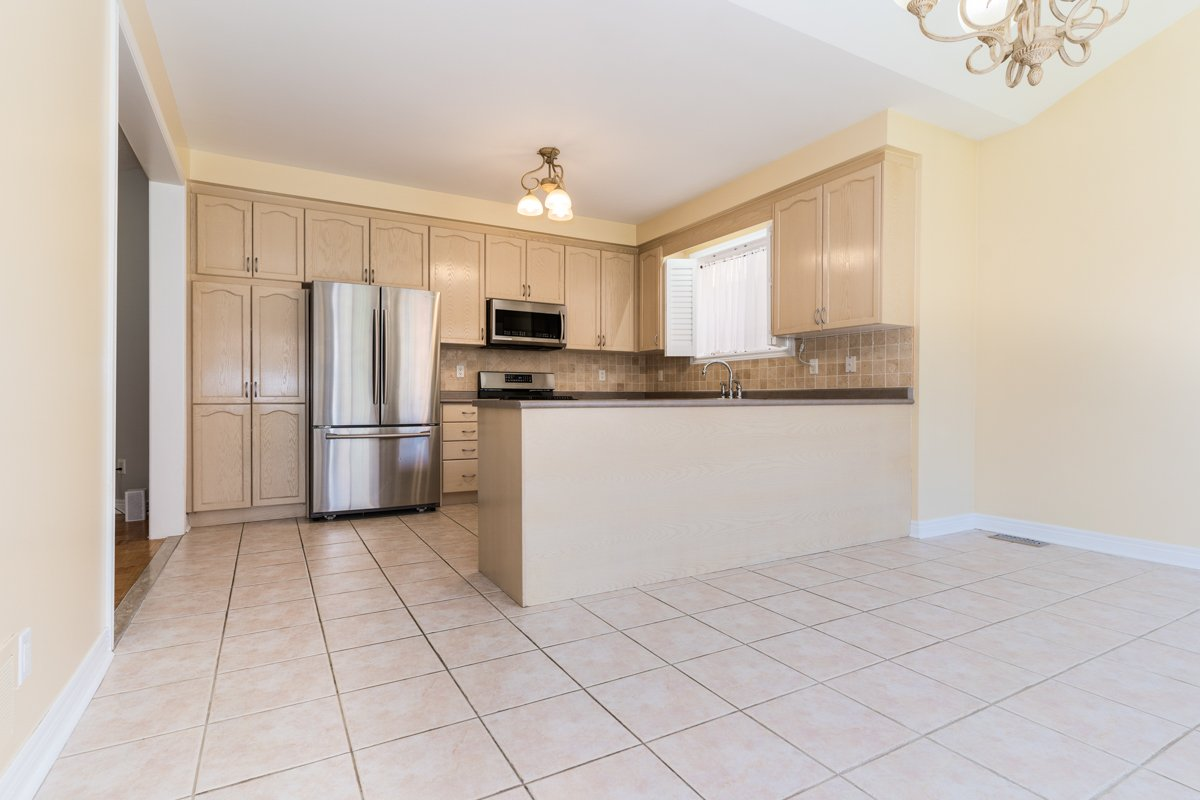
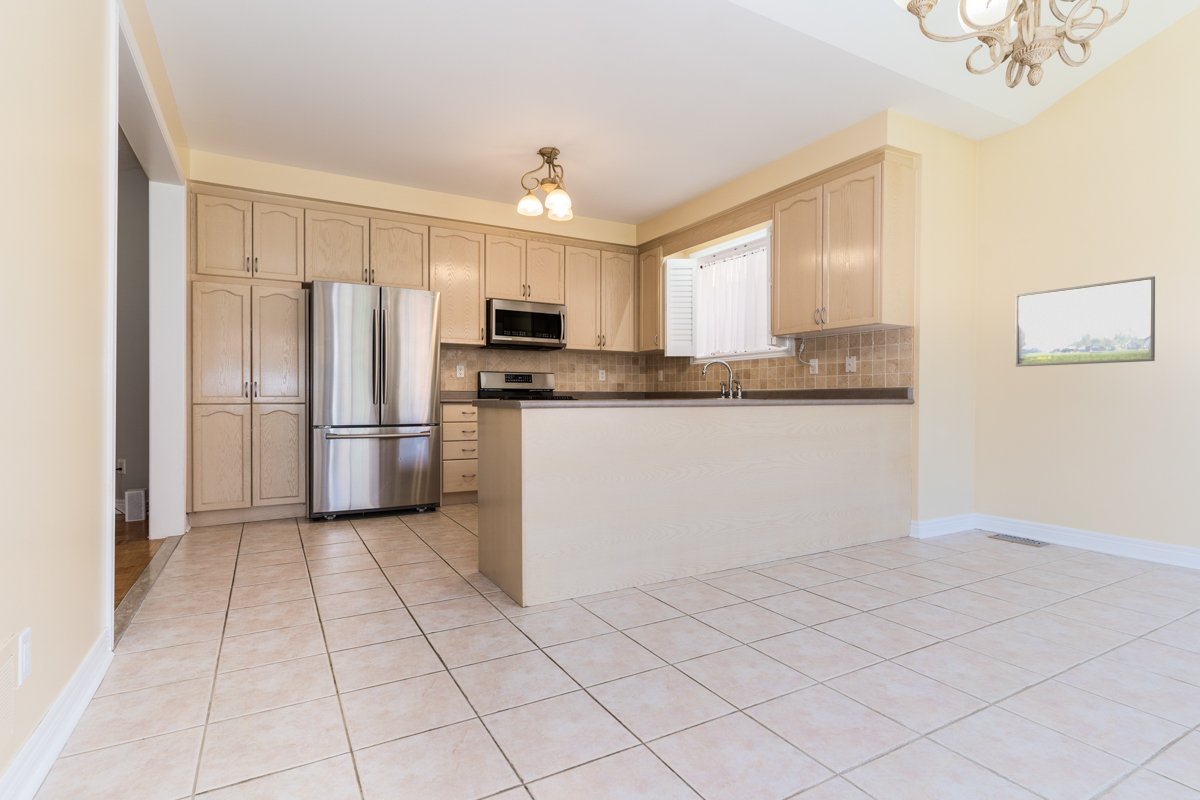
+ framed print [1015,275,1156,368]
